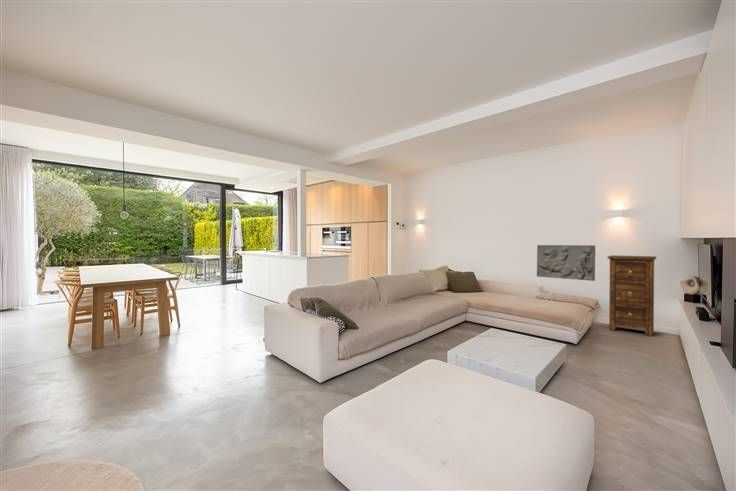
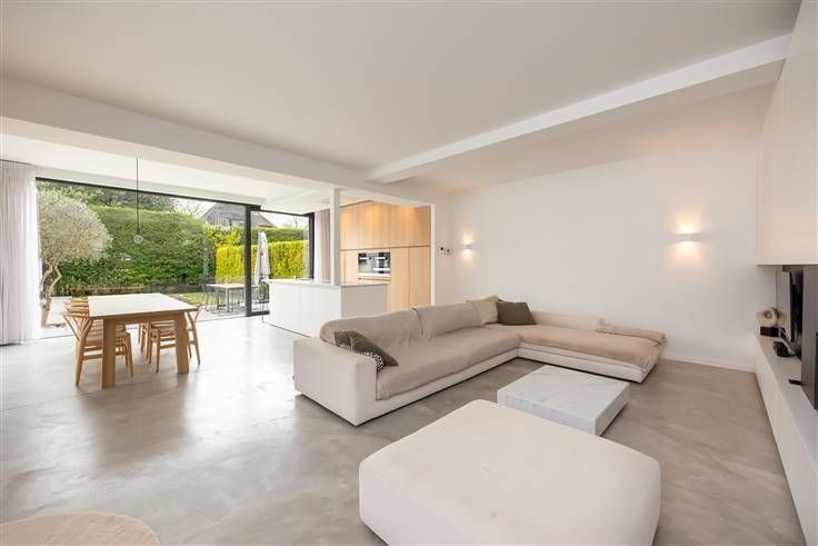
- cabinet [606,254,657,337]
- relief sculpture [536,244,596,282]
